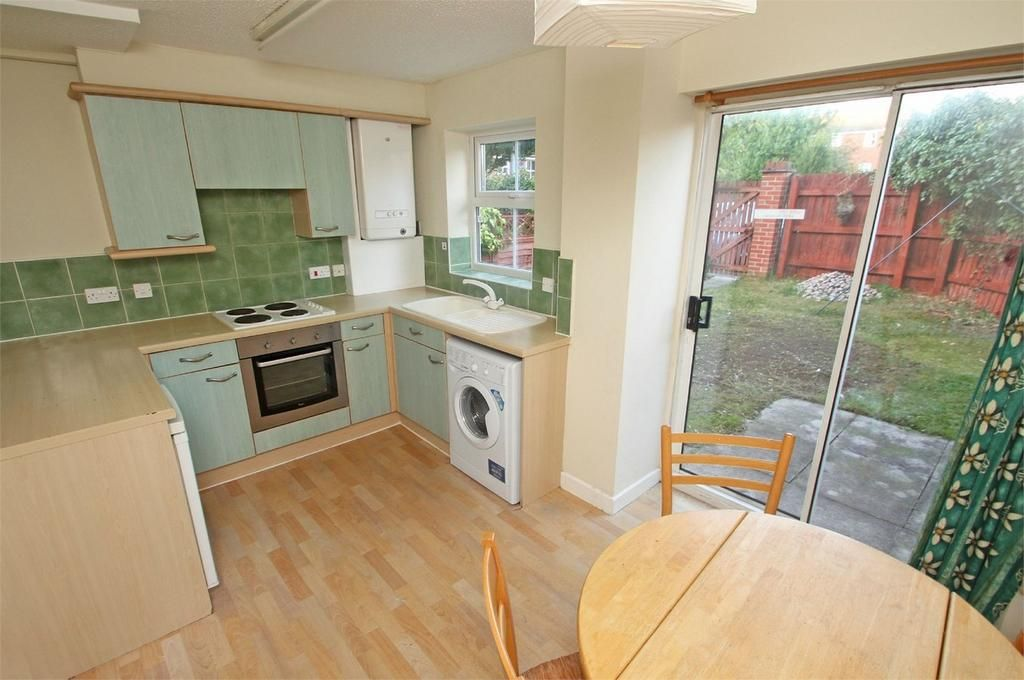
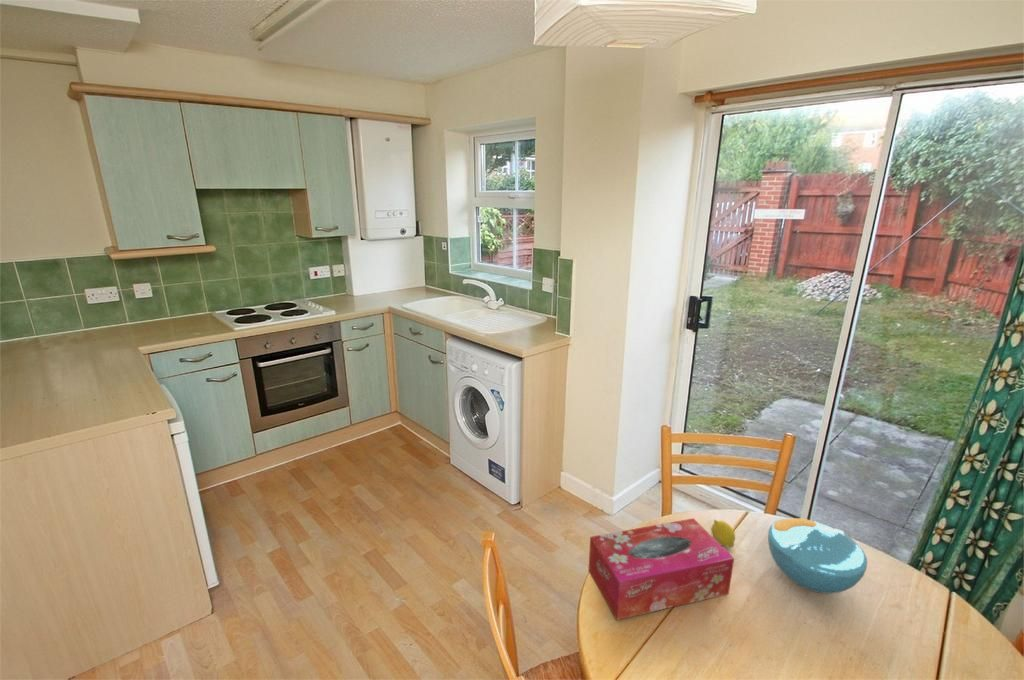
+ tissue box [587,517,735,621]
+ bowl [767,517,868,595]
+ fruit [710,519,736,548]
